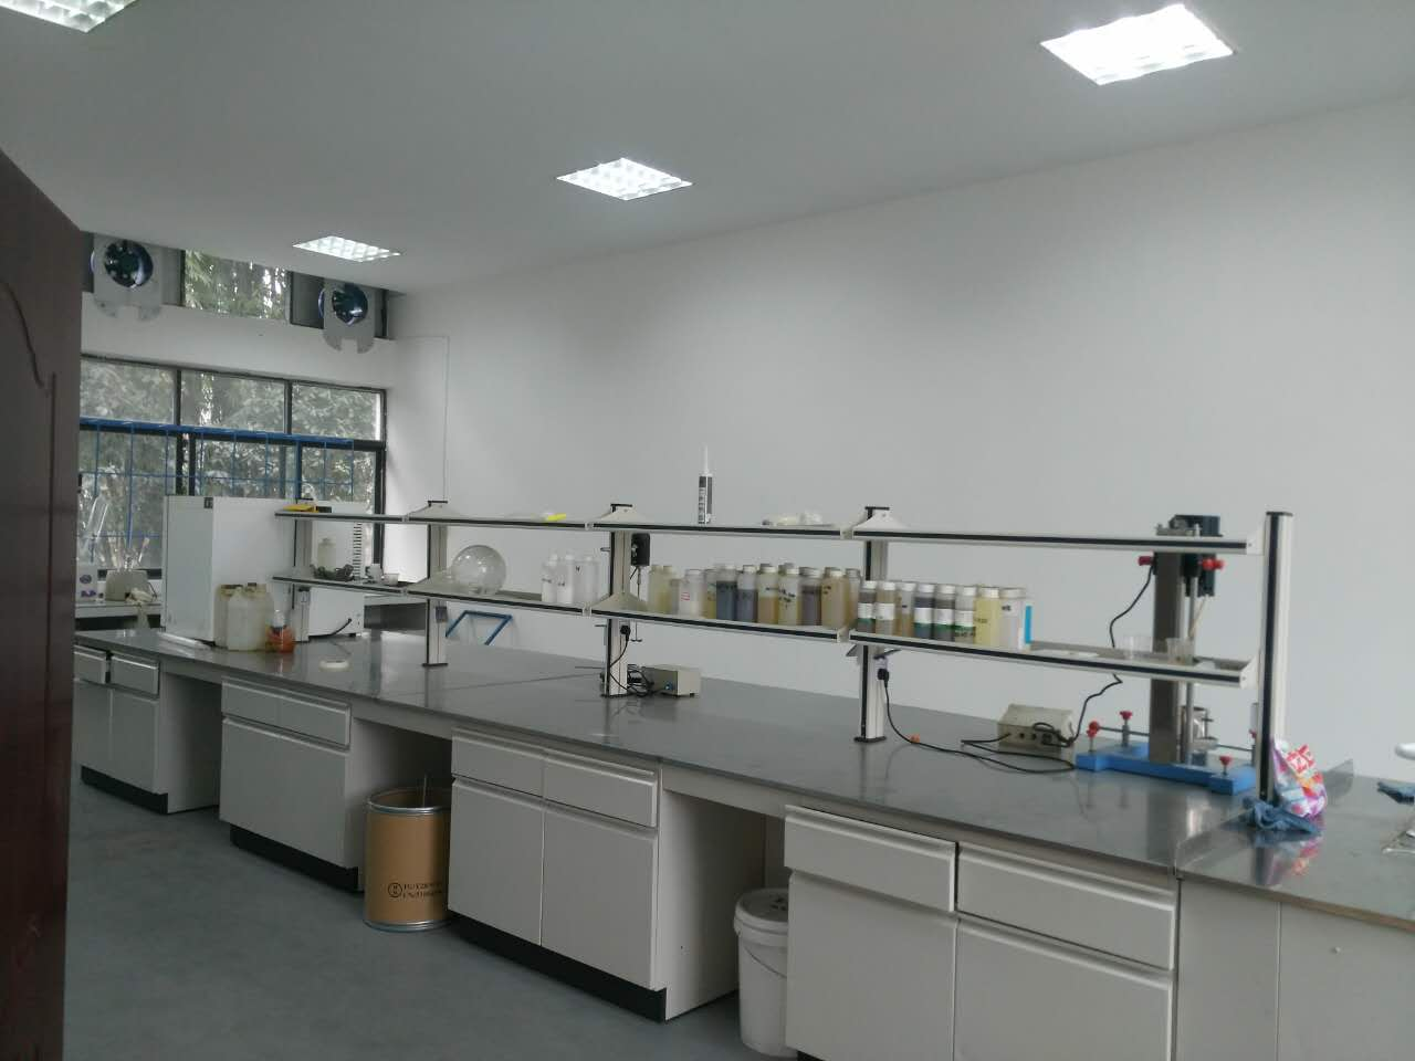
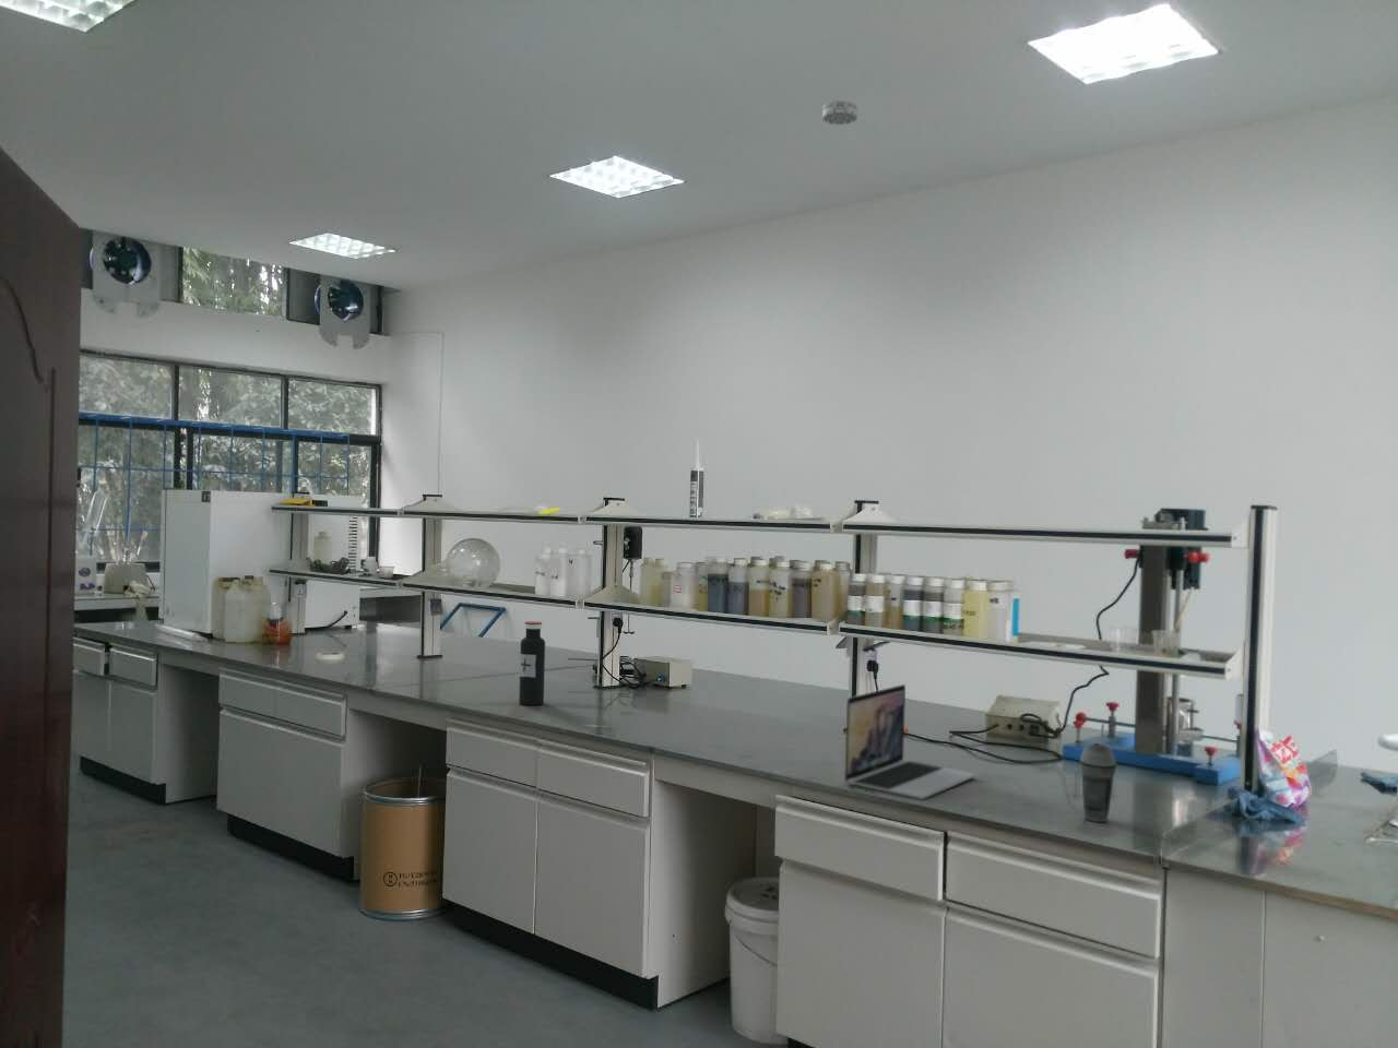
+ laptop [843,684,977,800]
+ water bottle [517,620,546,707]
+ smoke detector [821,99,859,125]
+ beverage cup [1078,722,1118,823]
